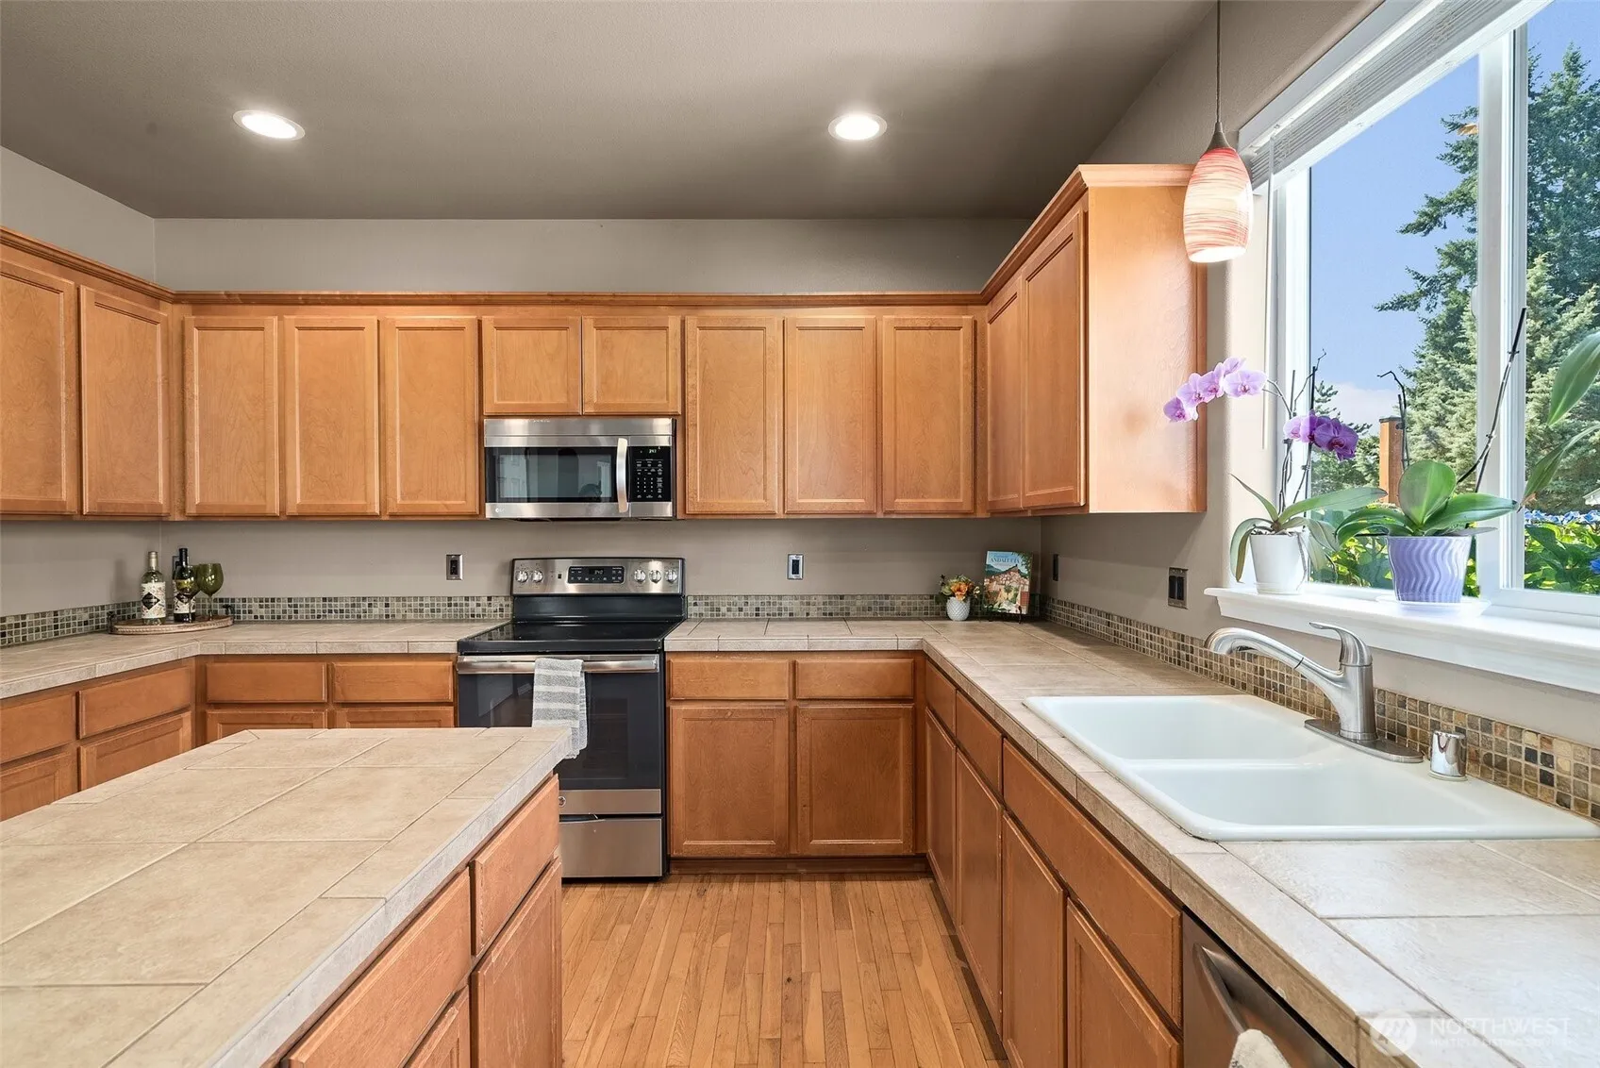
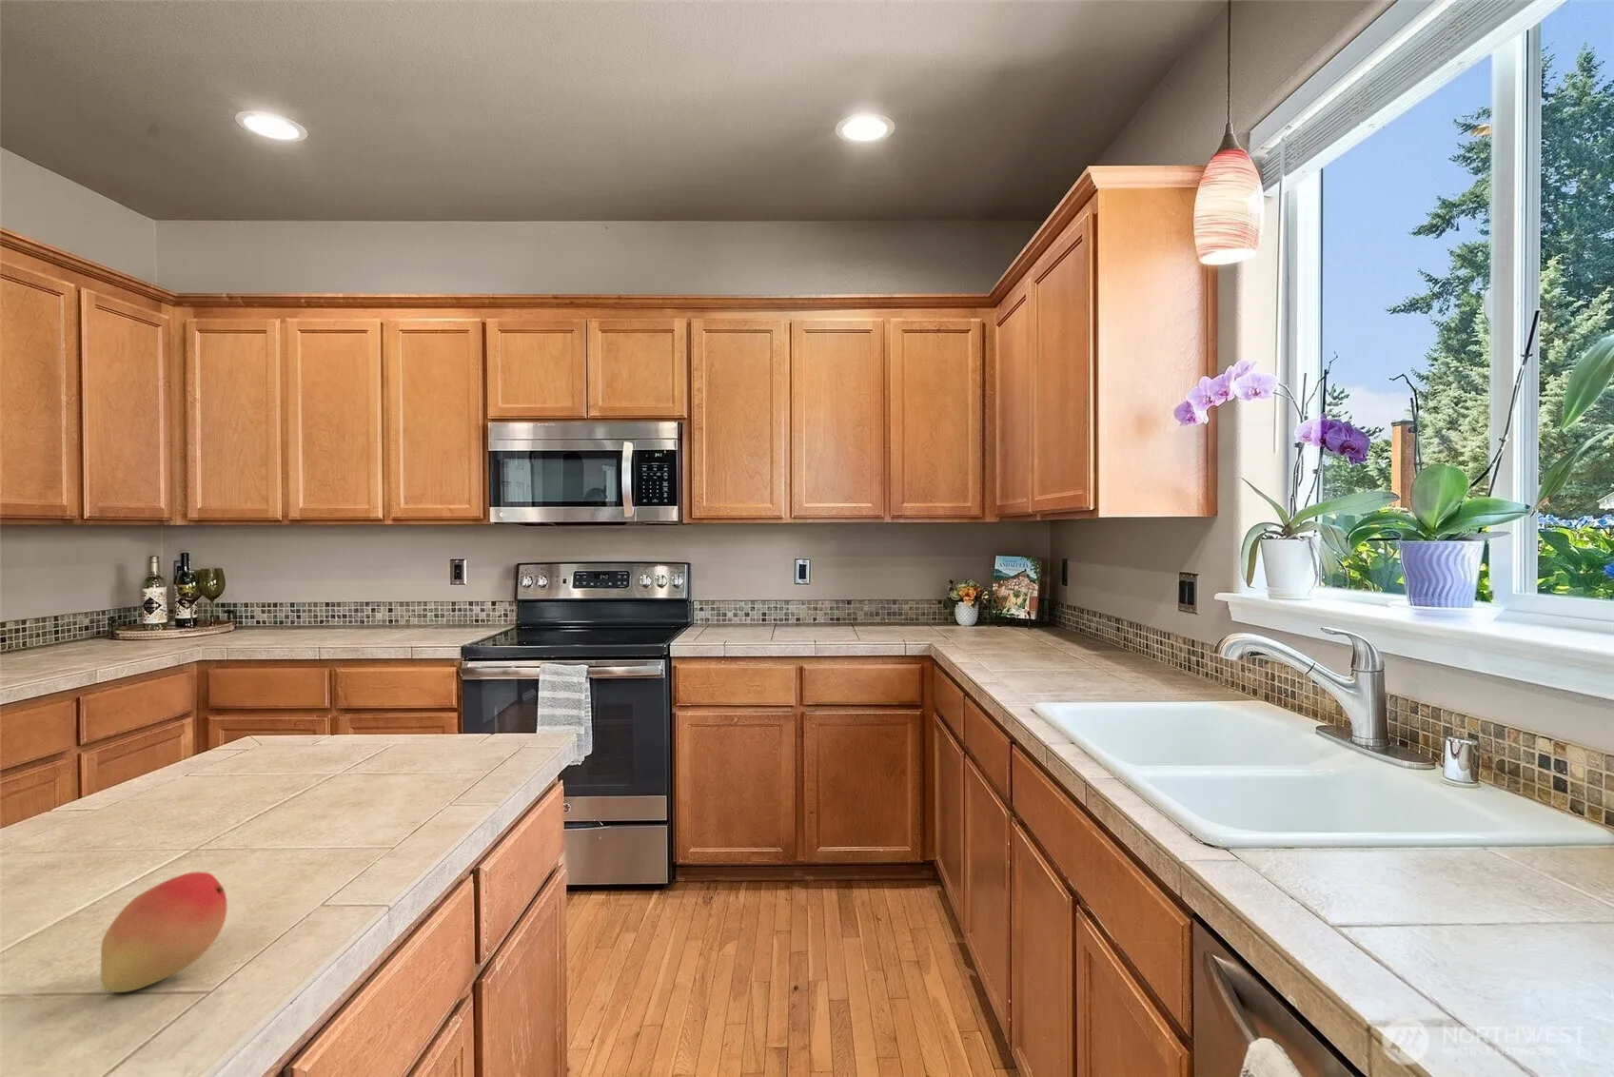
+ fruit [100,870,228,993]
